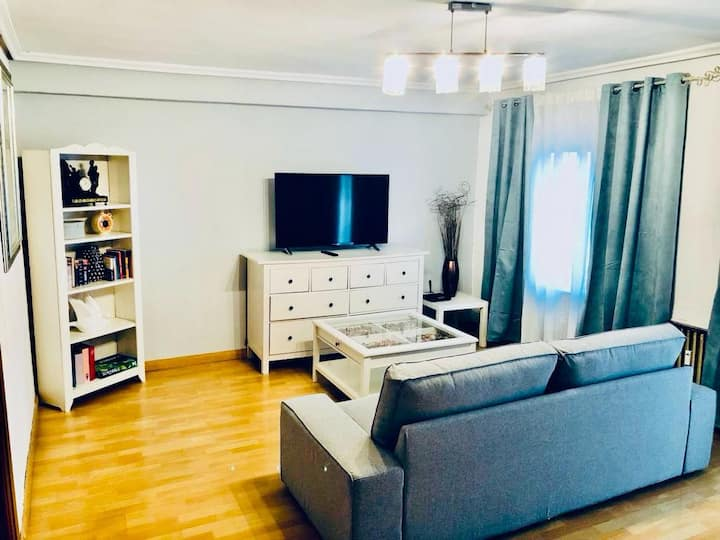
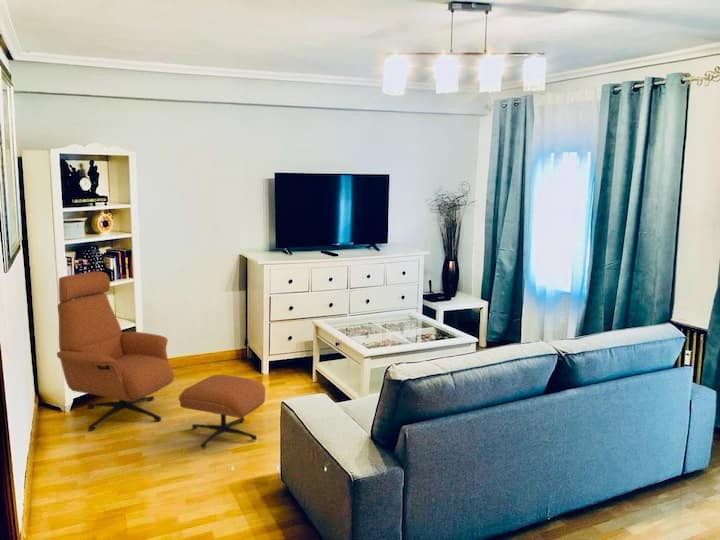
+ armchair [56,270,266,449]
